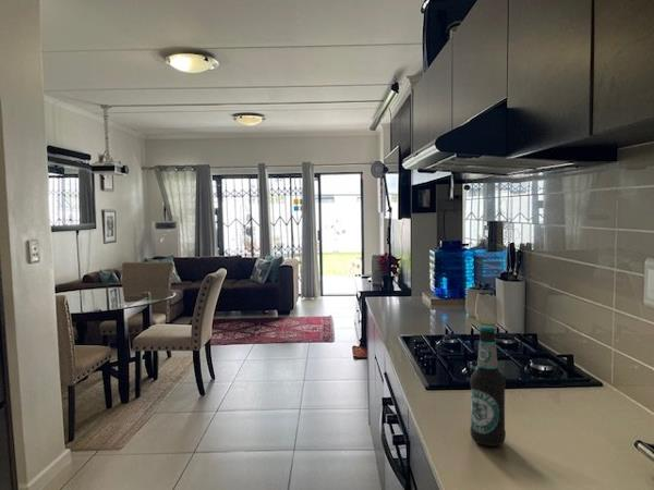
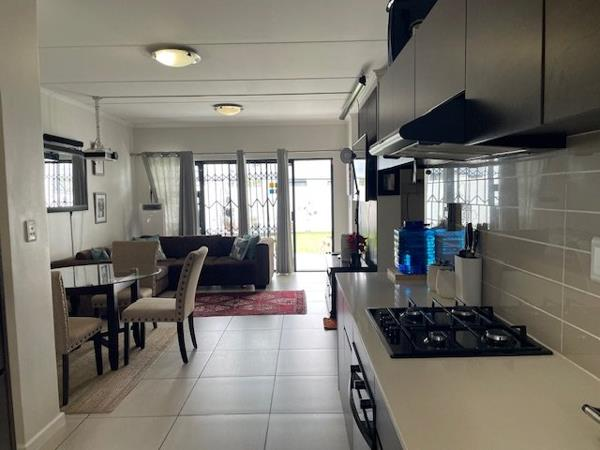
- bottle [469,324,507,448]
